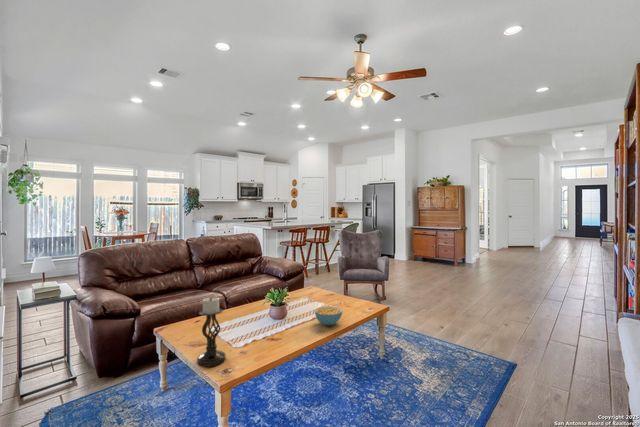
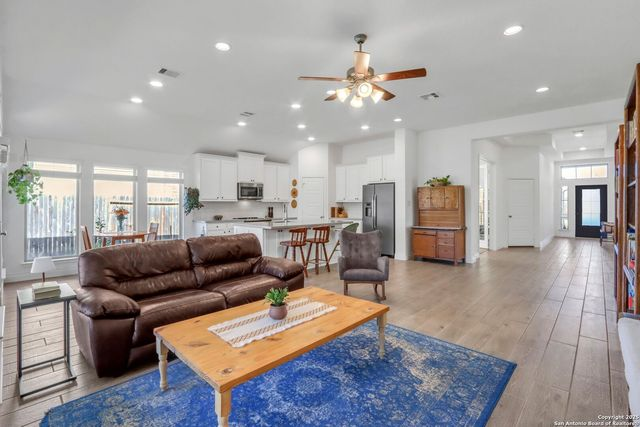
- cereal bowl [313,305,343,327]
- candle holder [196,295,227,368]
